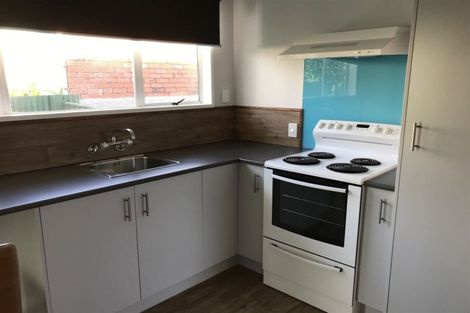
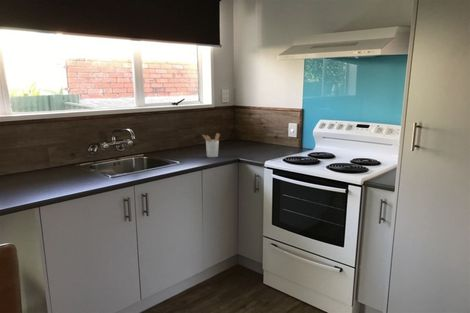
+ utensil holder [202,132,221,158]
